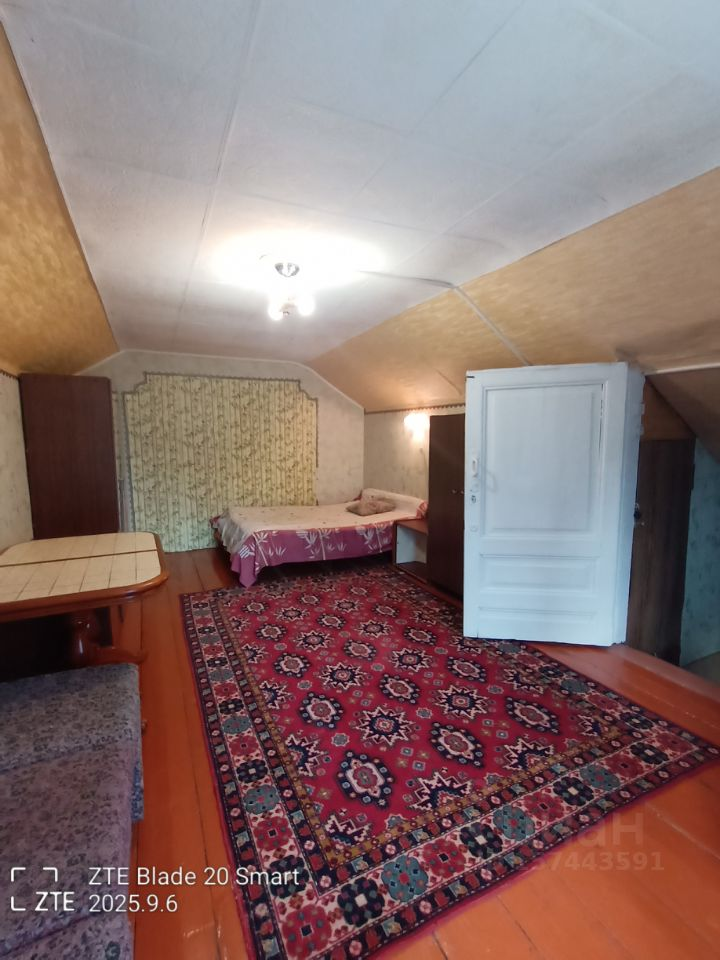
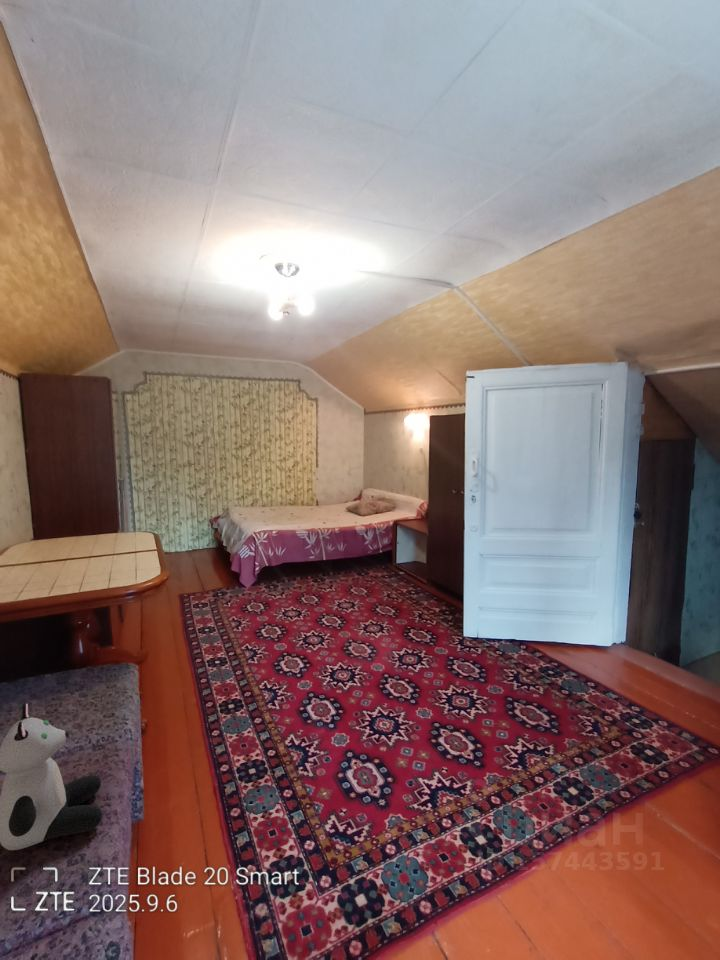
+ stuffed animal [0,702,103,851]
